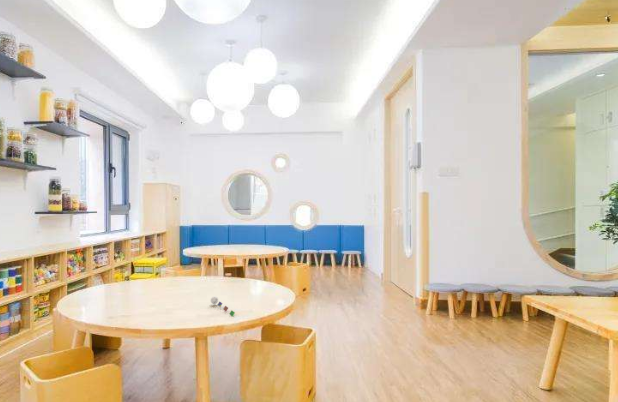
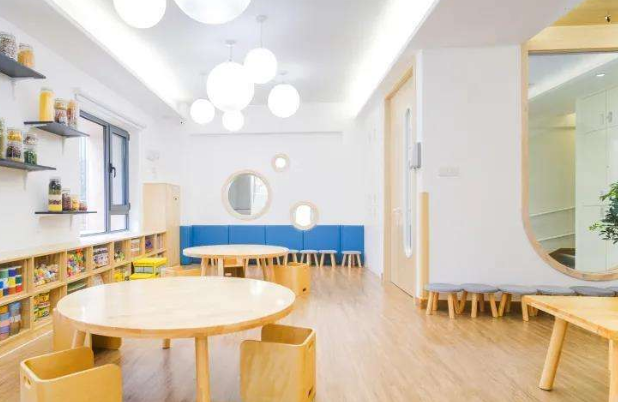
- mobile [210,295,236,317]
